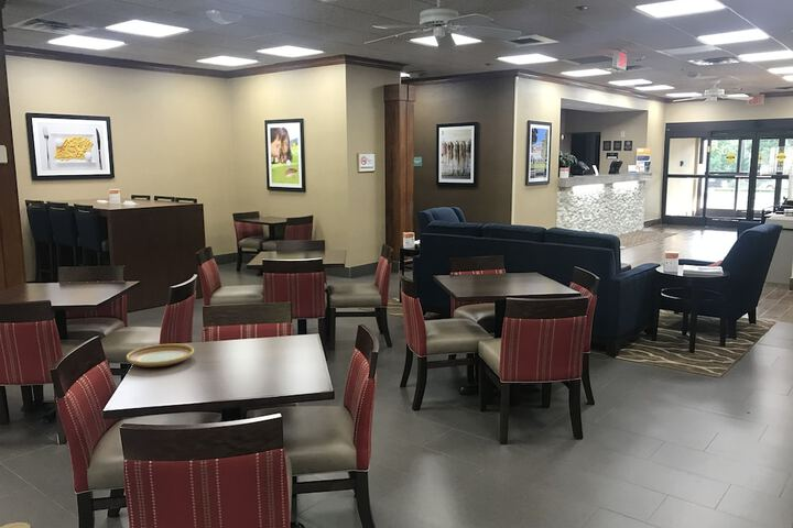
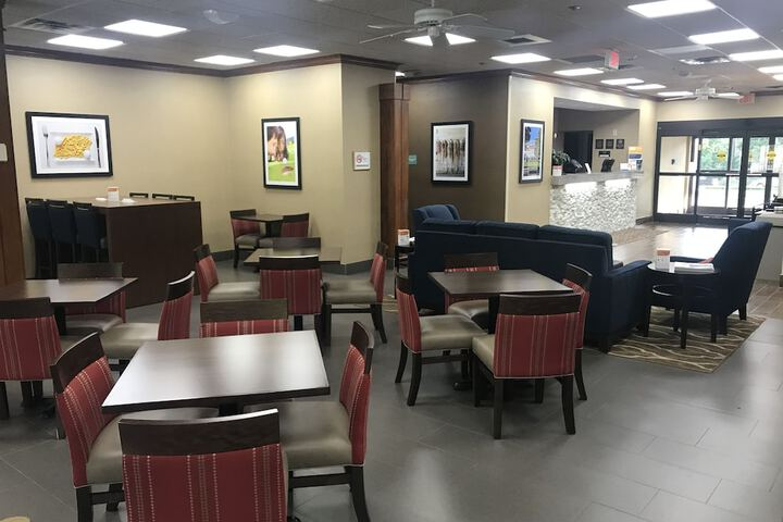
- plate [126,343,195,369]
